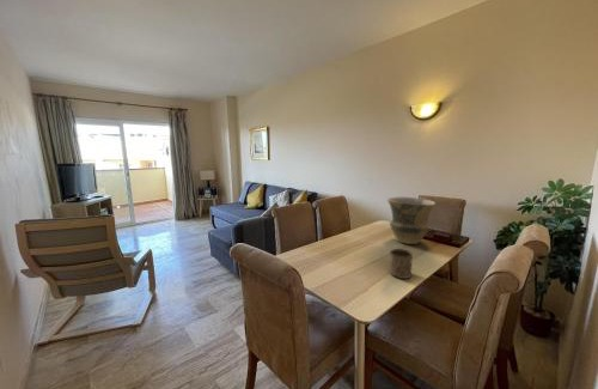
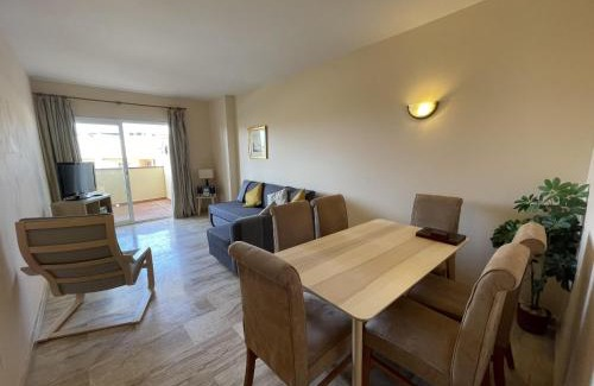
- vase [386,196,437,245]
- cup [389,248,414,280]
